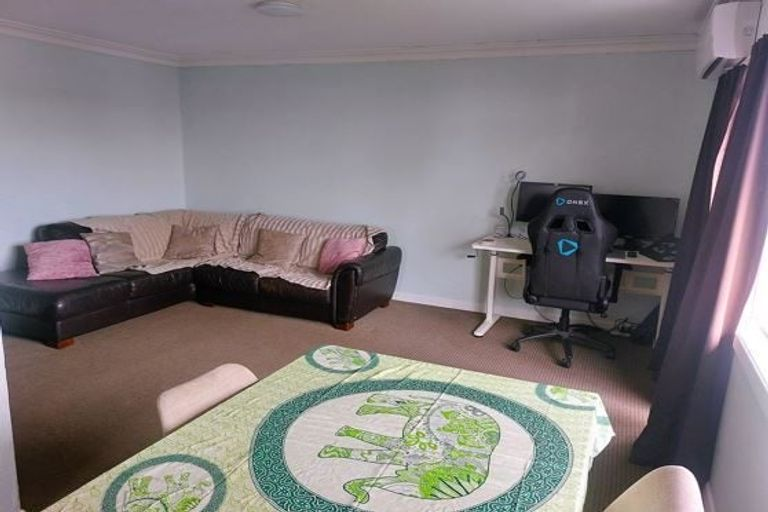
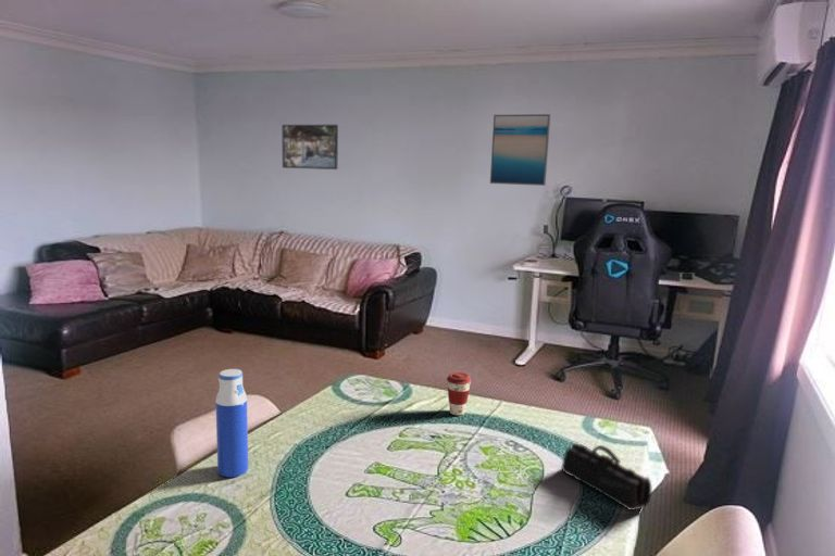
+ wall art [489,113,551,187]
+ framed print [282,124,339,170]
+ water bottle [214,368,249,478]
+ coffee cup [446,371,472,416]
+ pencil case [560,442,652,511]
